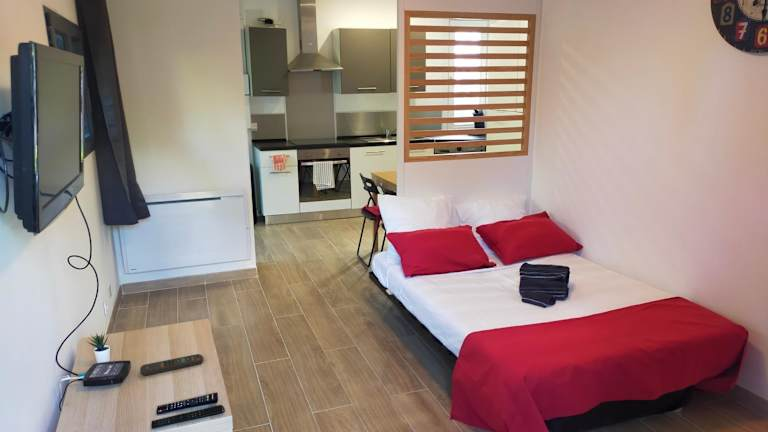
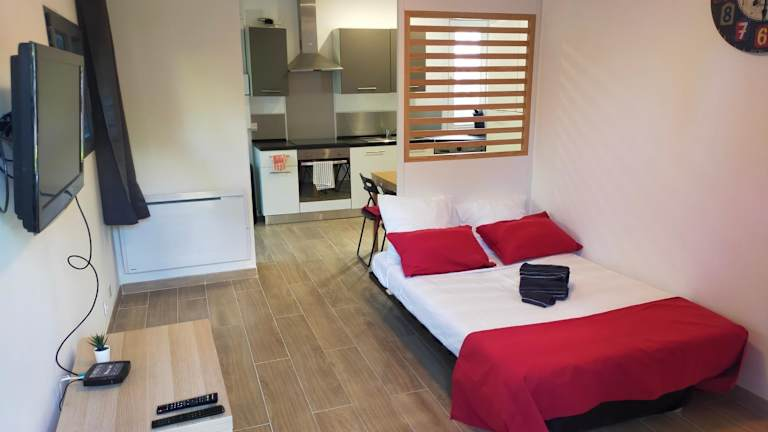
- remote control [139,353,204,377]
